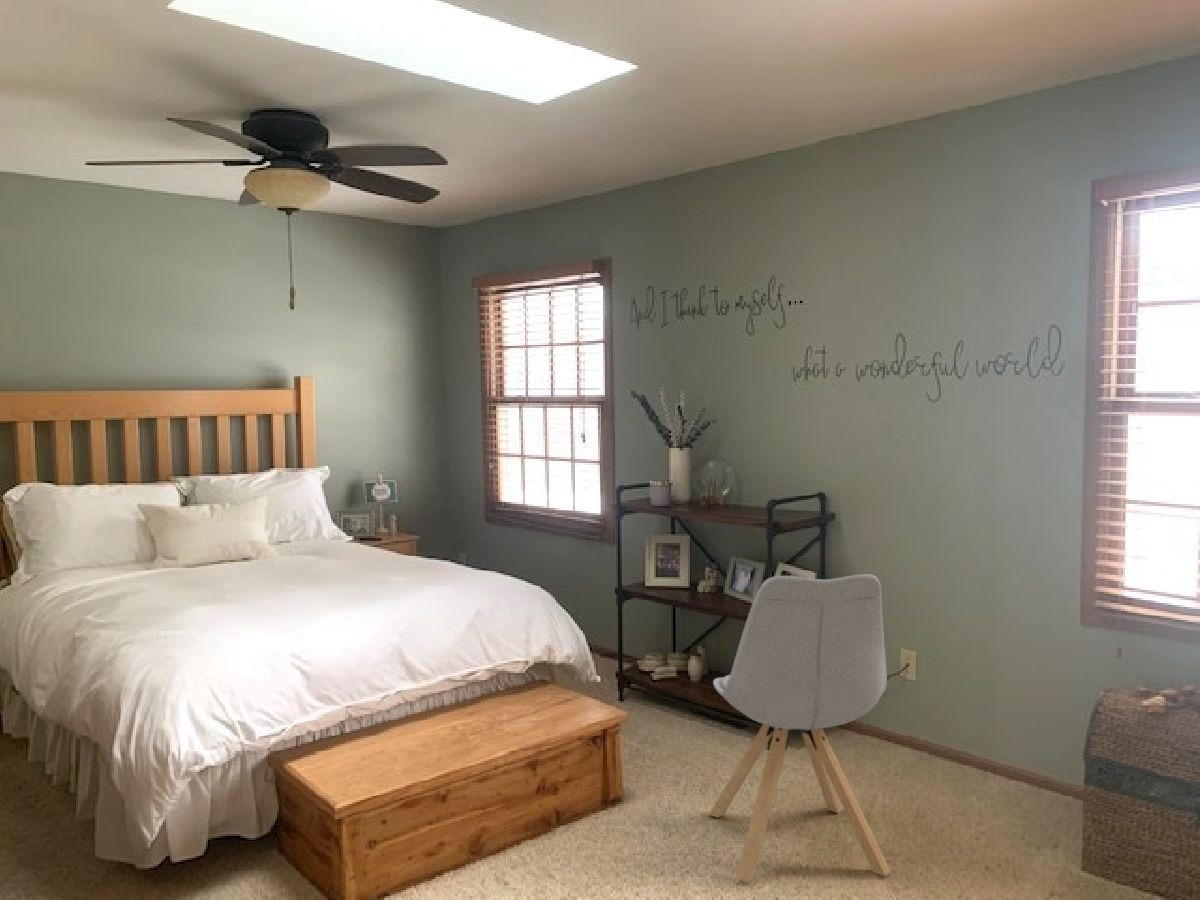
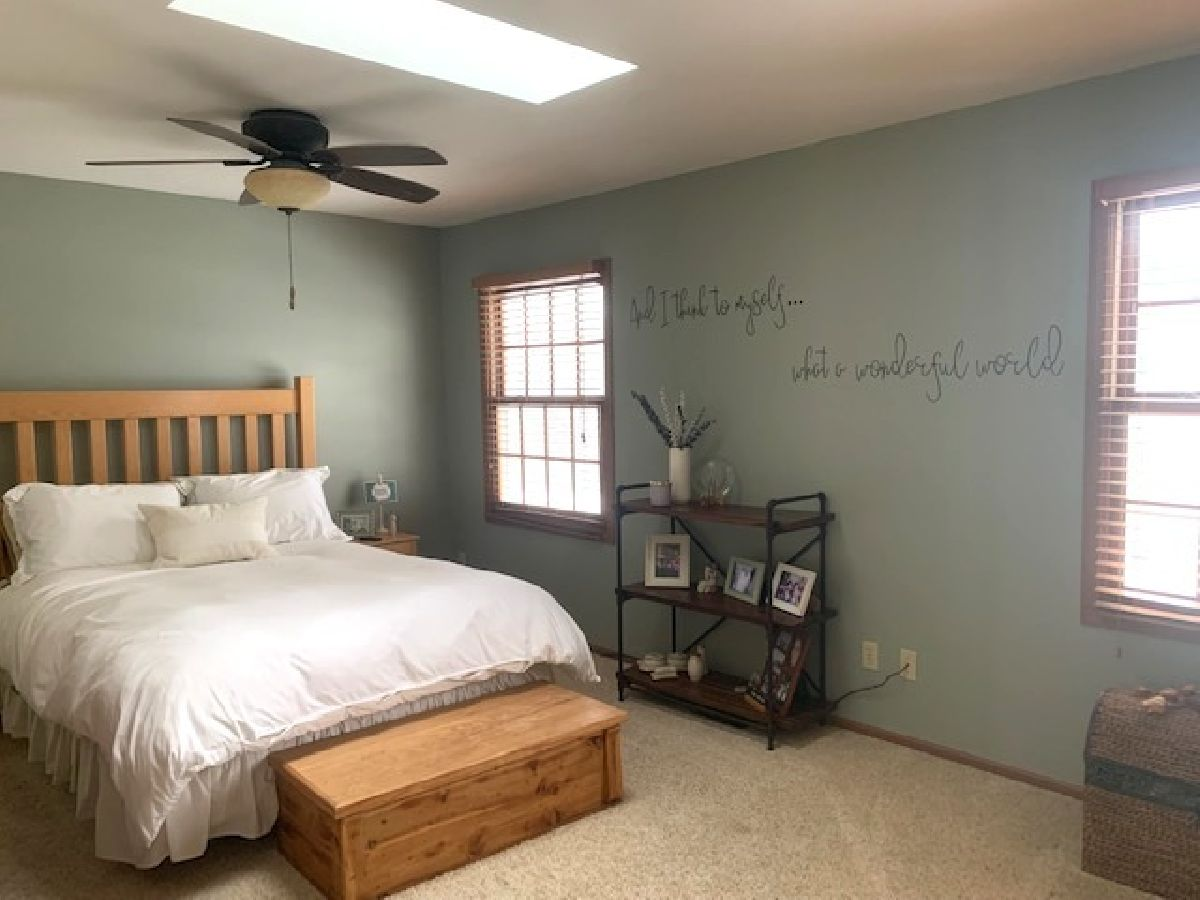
- chair [708,573,892,884]
